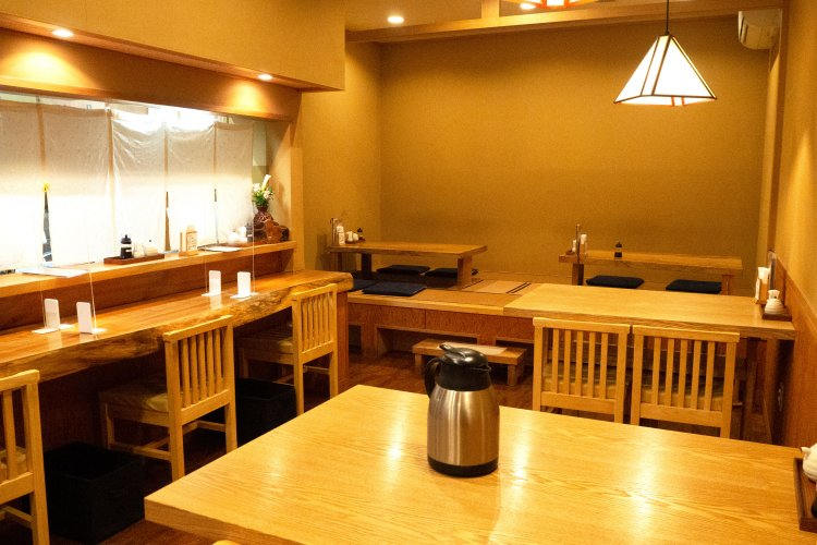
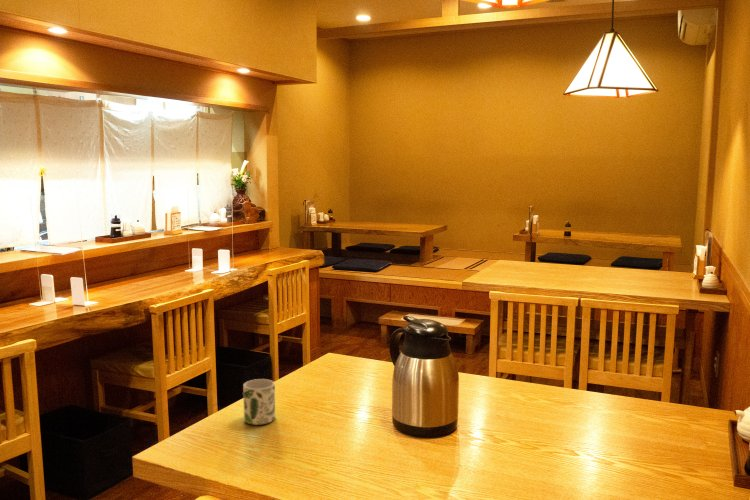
+ mug [242,378,276,426]
